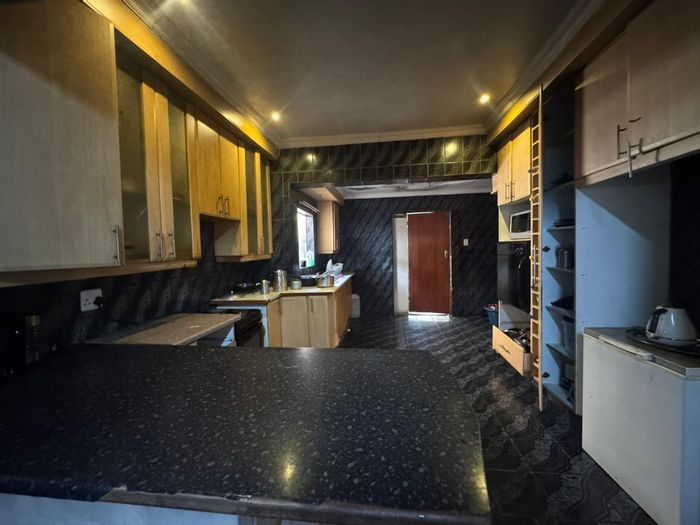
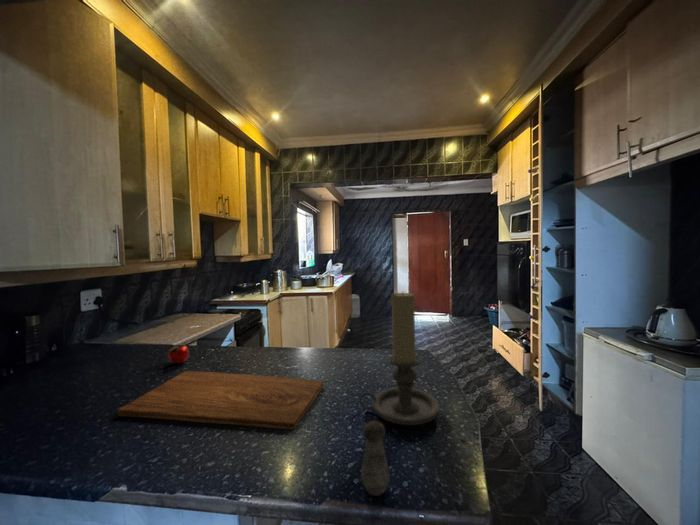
+ salt shaker [360,420,391,497]
+ cutting board [117,370,325,430]
+ apple [167,344,190,365]
+ candle holder [358,290,440,426]
